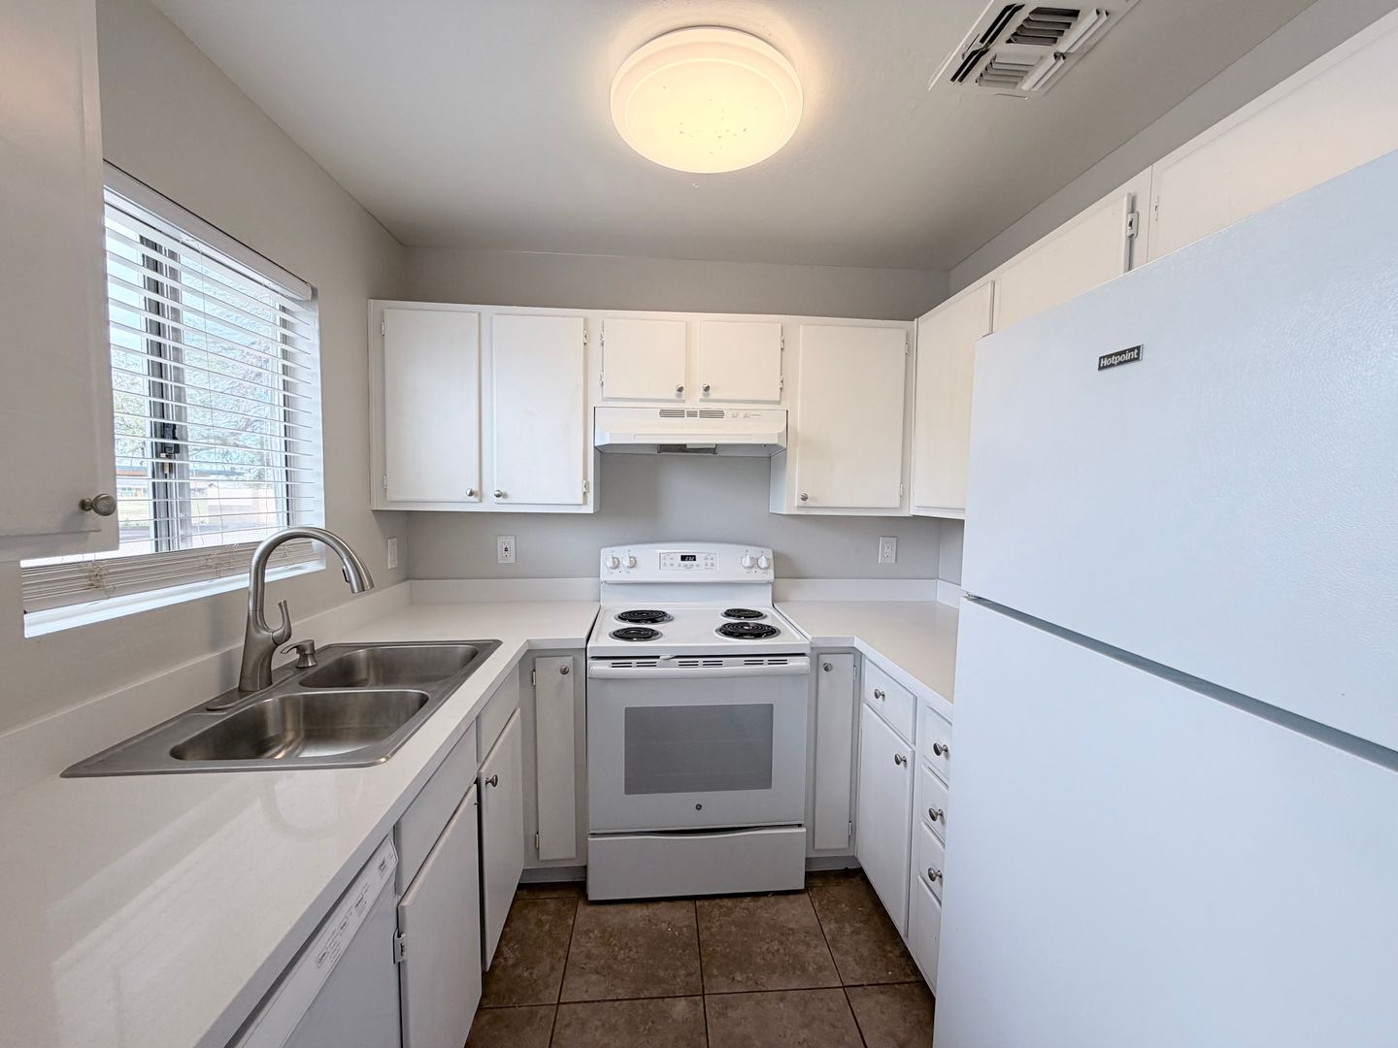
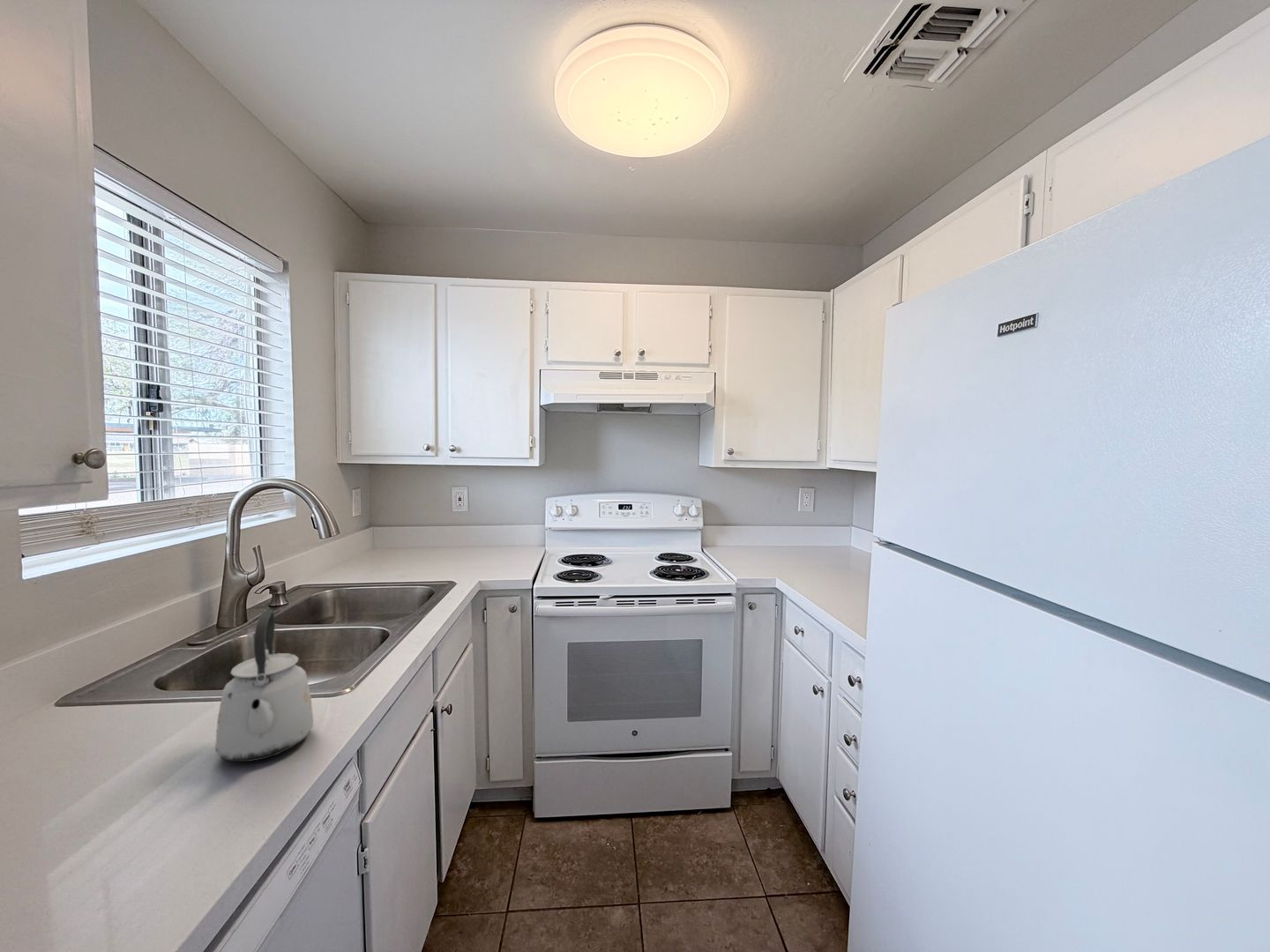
+ kettle [214,609,314,762]
